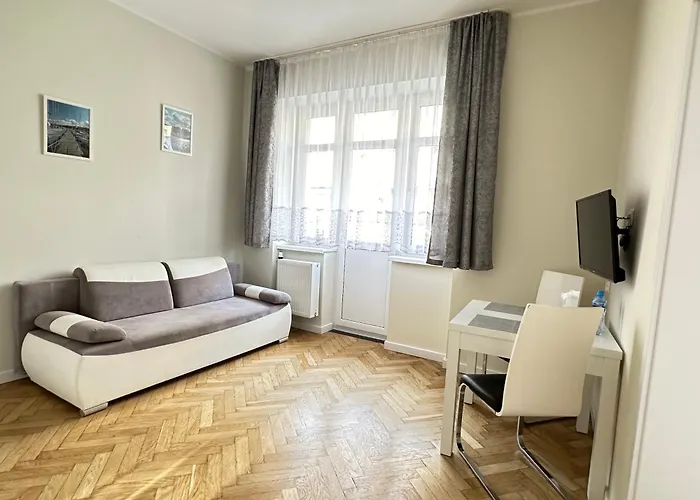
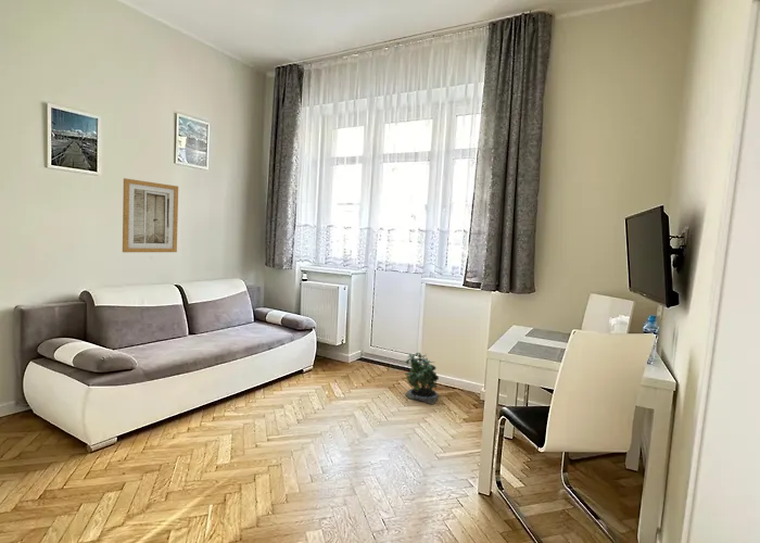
+ potted plant [404,352,440,406]
+ wall art [122,177,179,253]
